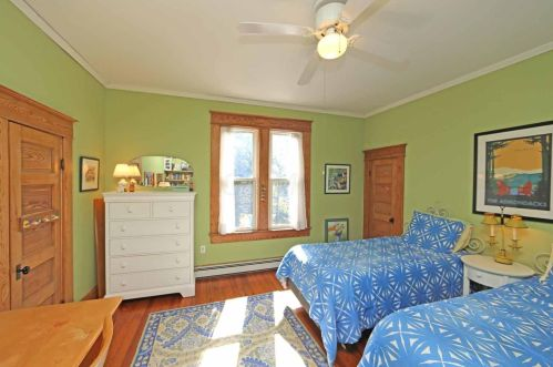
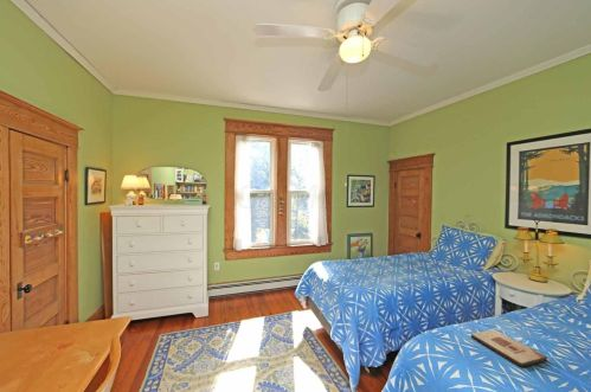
+ wooden plaque [470,328,548,368]
